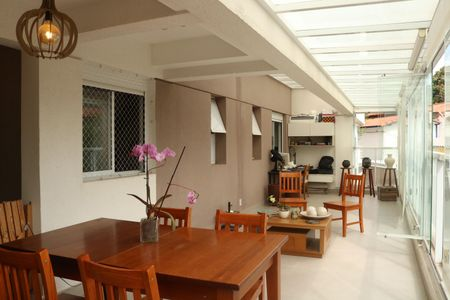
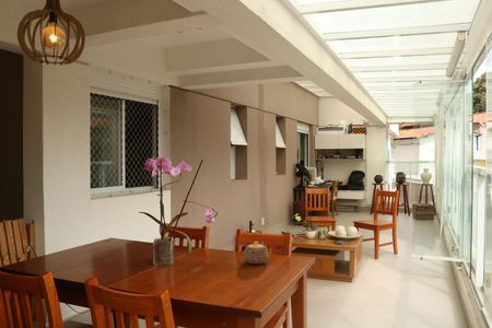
+ teapot [242,241,270,265]
